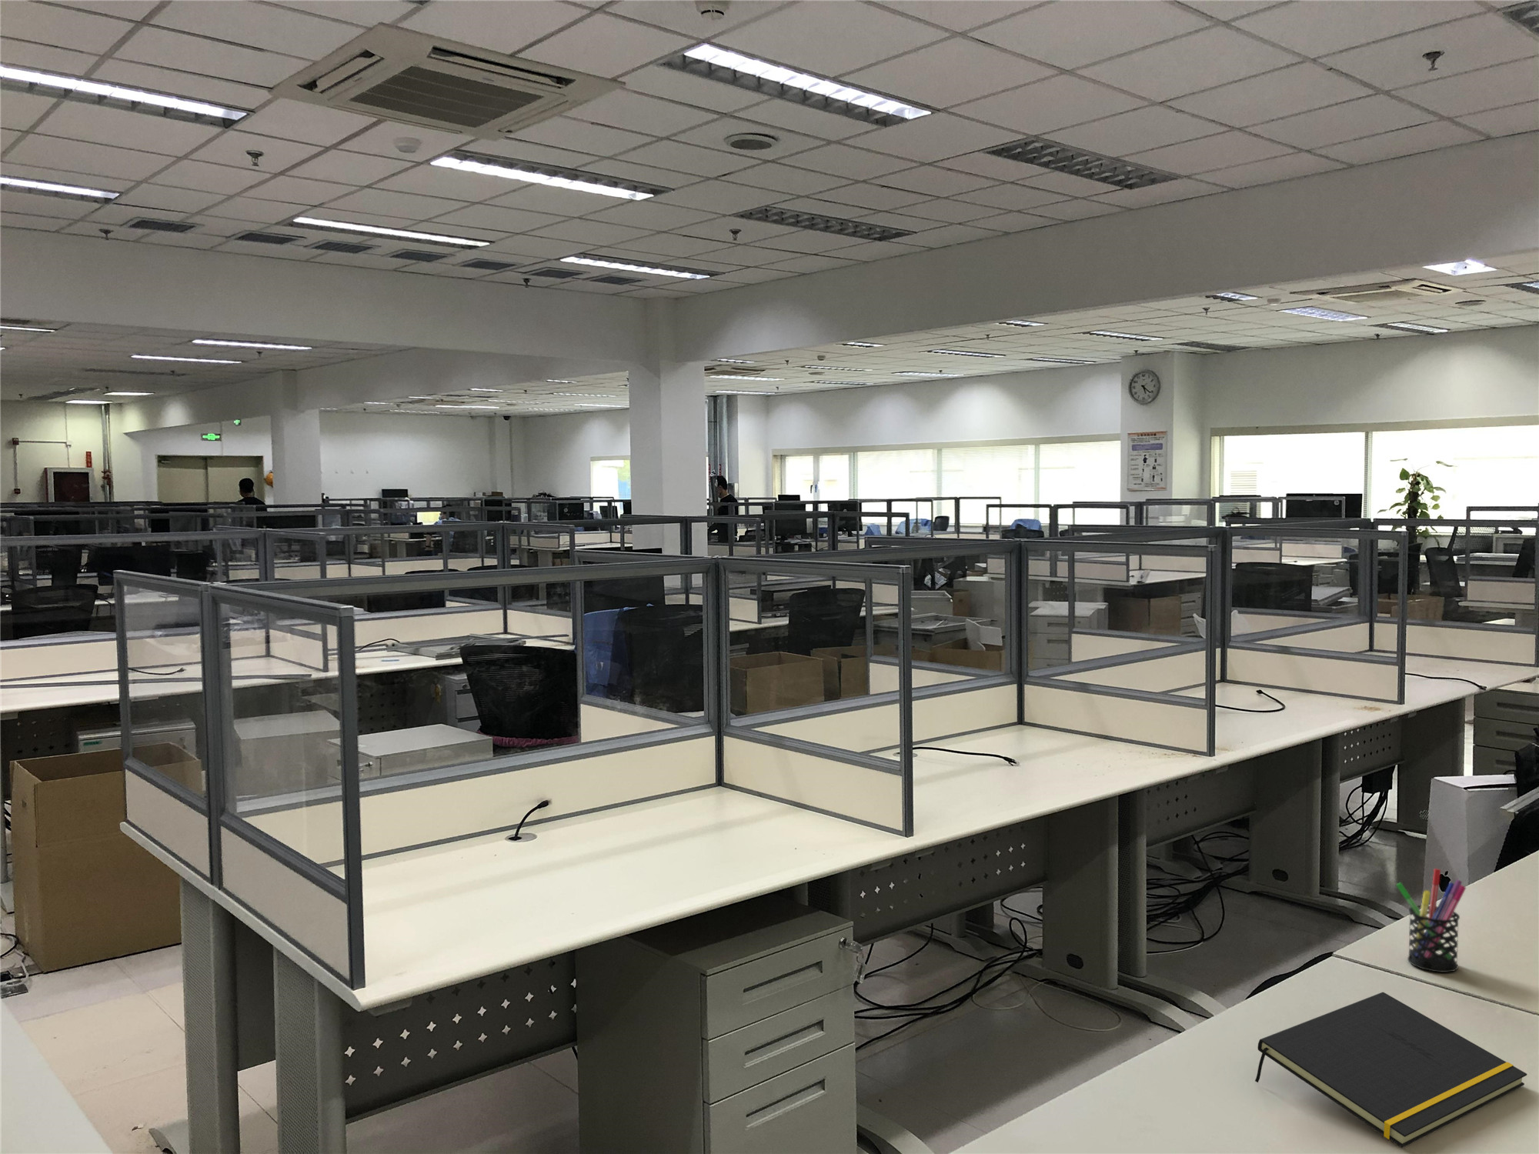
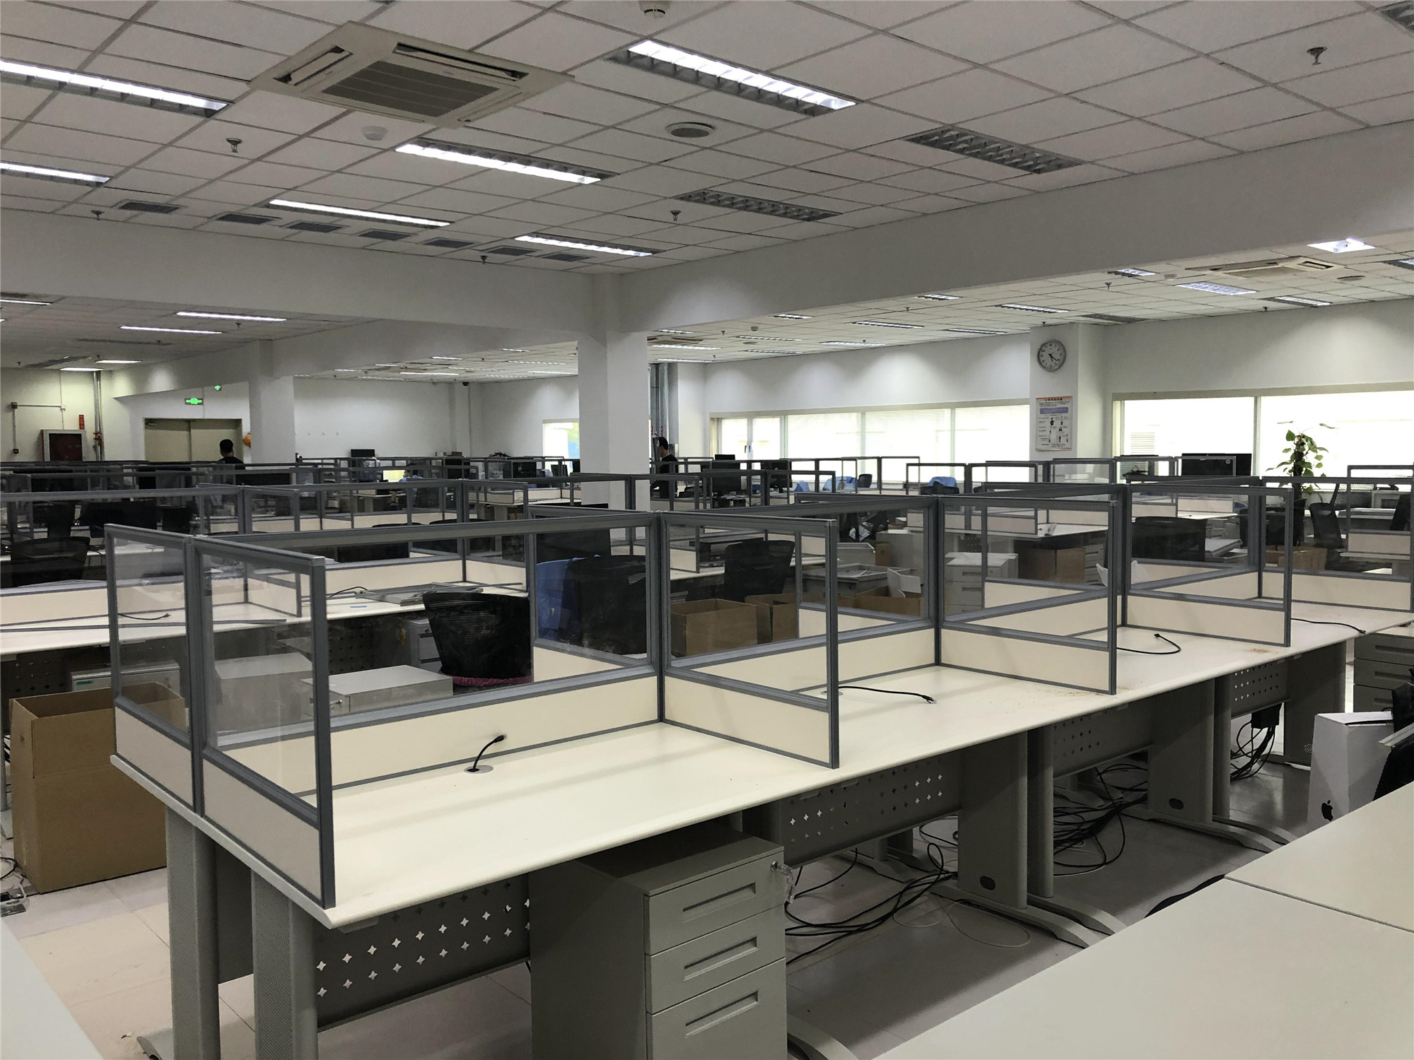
- pen holder [1395,868,1466,973]
- notepad [1254,992,1527,1148]
